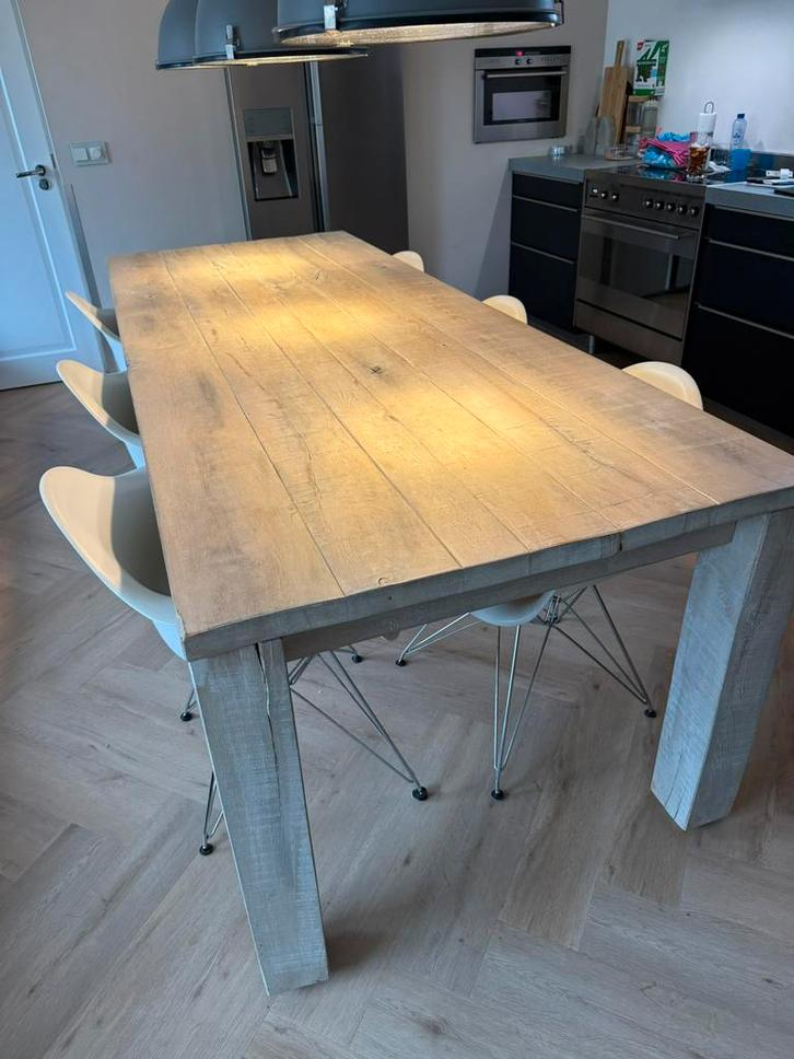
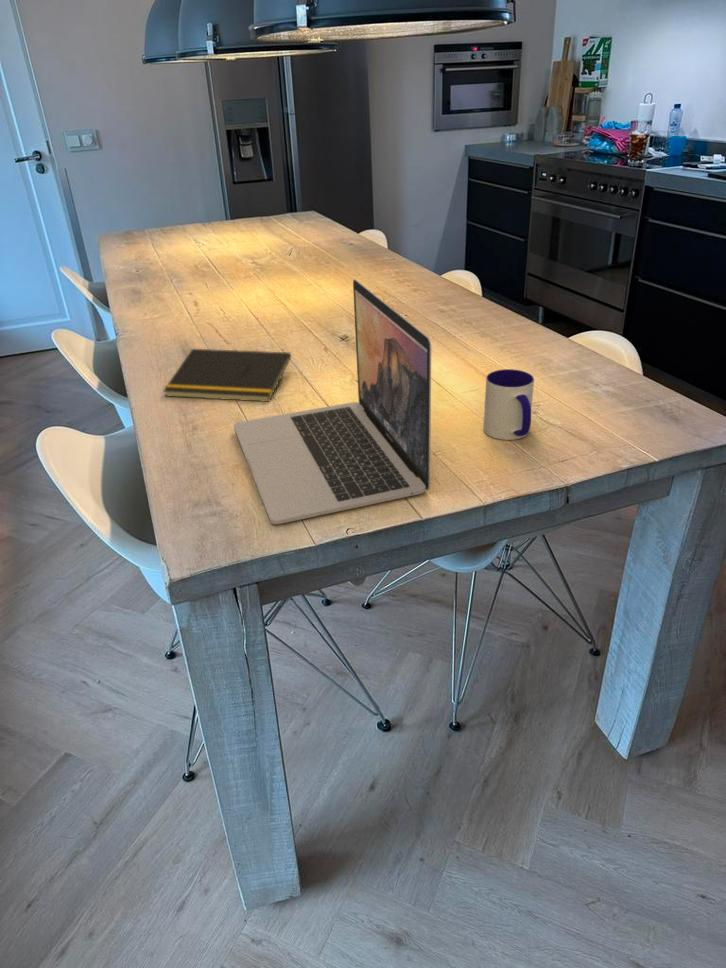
+ laptop [233,278,432,525]
+ mug [483,368,535,441]
+ notepad [162,348,292,403]
